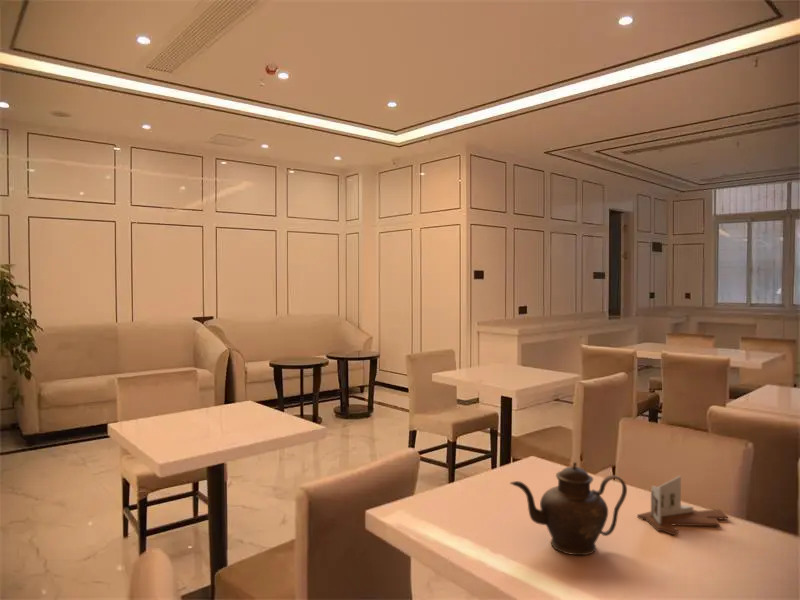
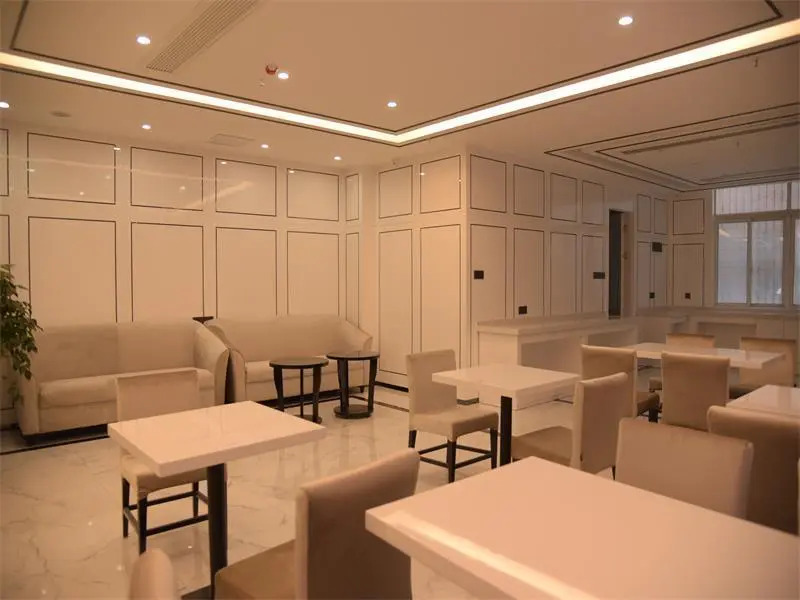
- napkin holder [636,475,729,536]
- teapot [509,461,628,556]
